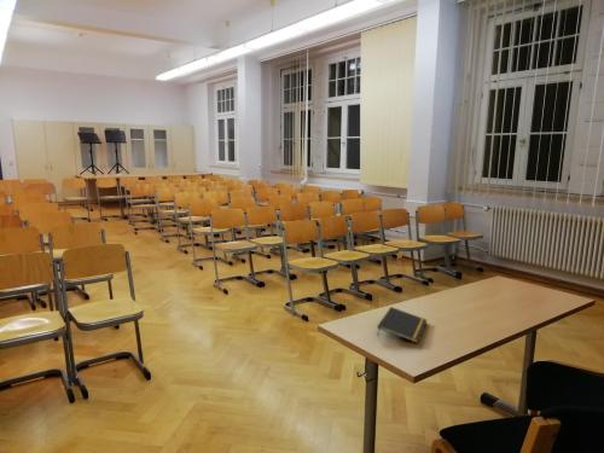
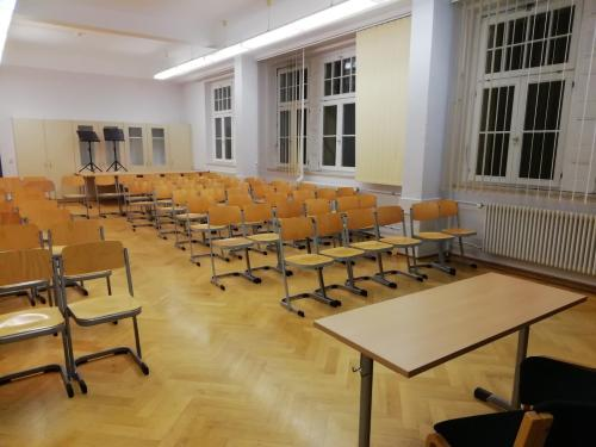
- notepad [376,306,428,344]
